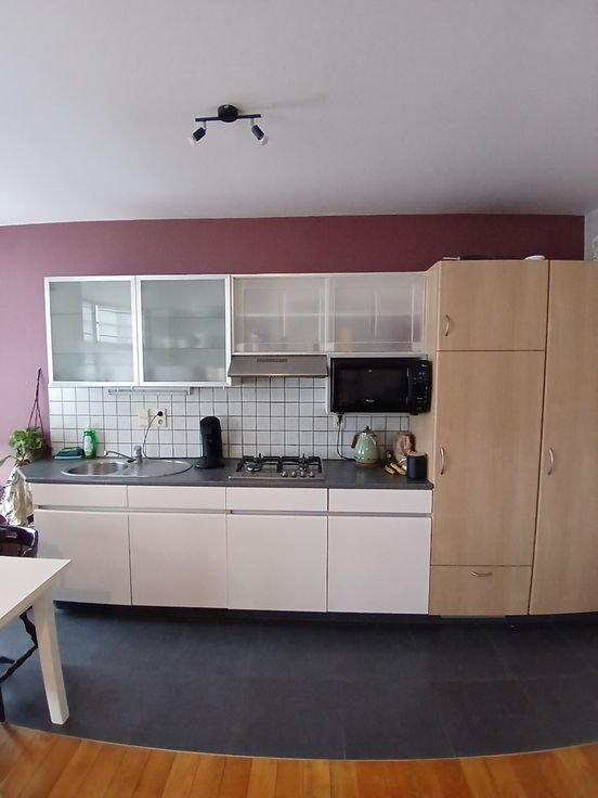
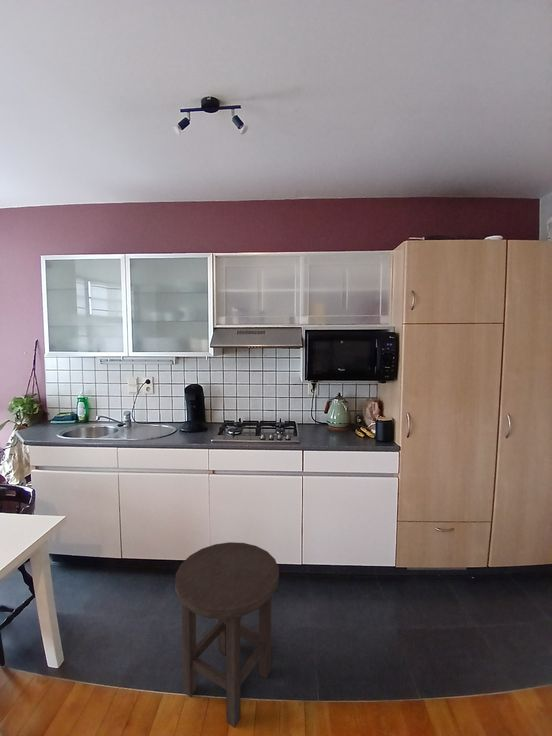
+ stool [174,541,280,729]
